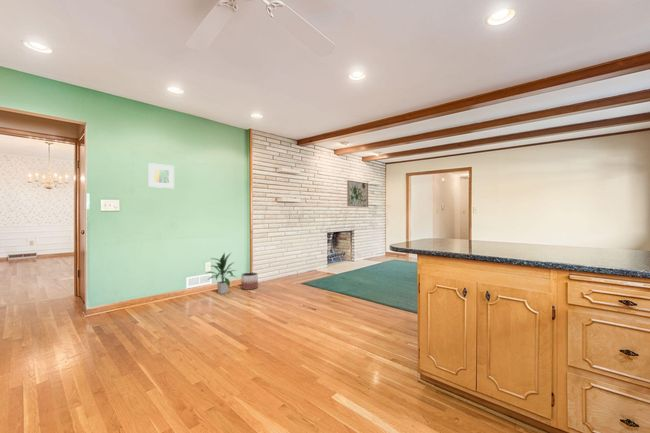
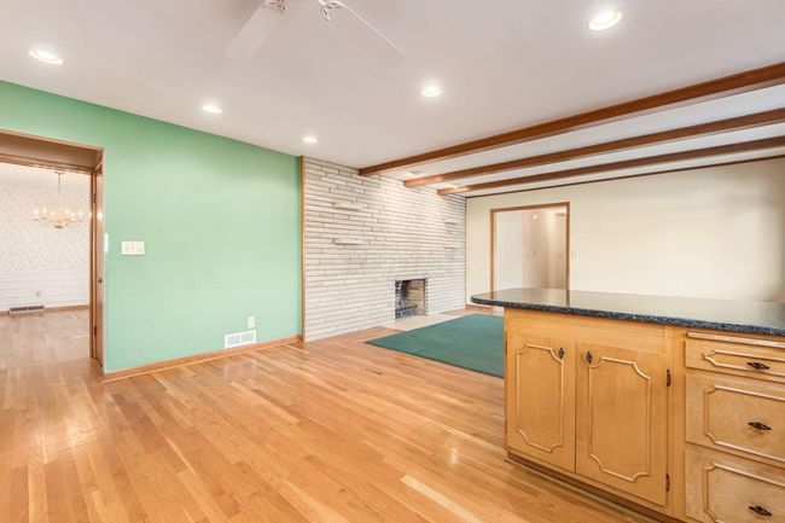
- planter [240,272,259,291]
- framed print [147,162,175,189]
- wall art [346,179,369,208]
- indoor plant [206,251,239,295]
